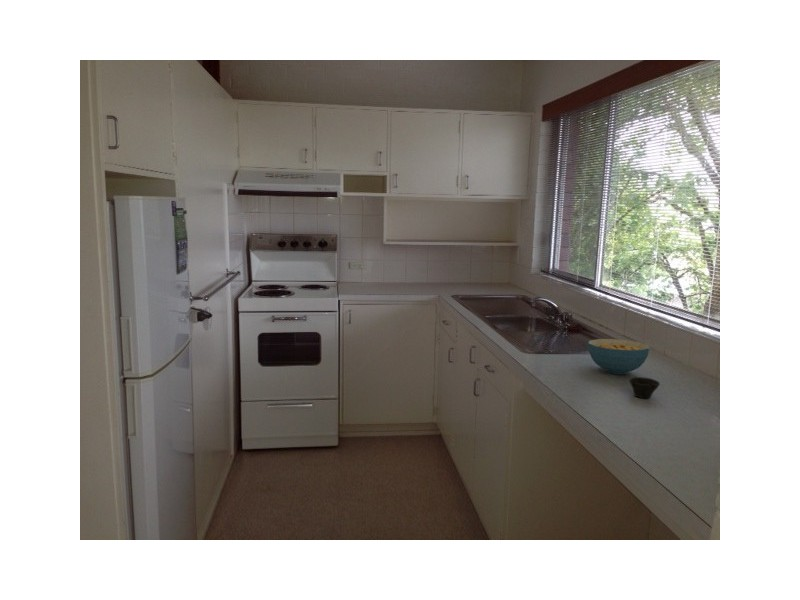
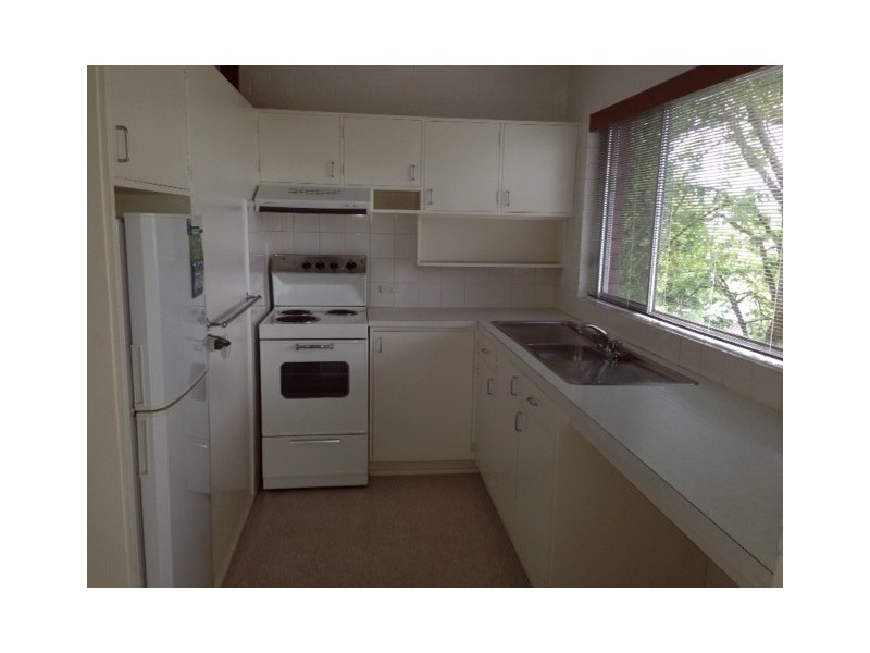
- cup [628,376,661,399]
- cereal bowl [587,338,650,375]
